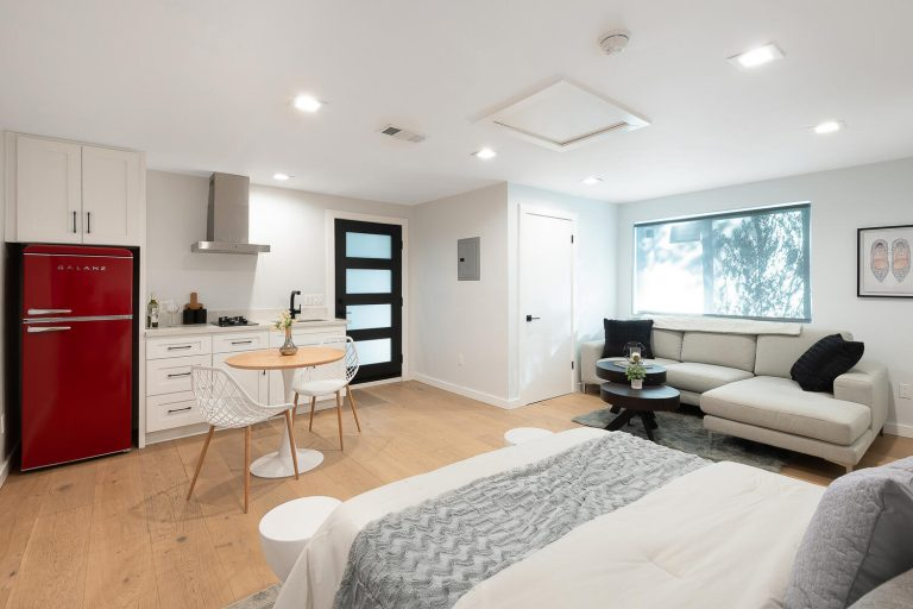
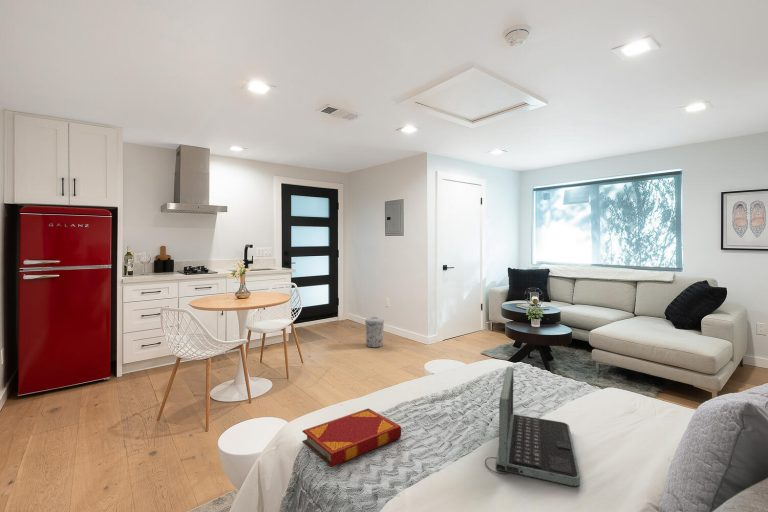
+ trash can [364,316,385,348]
+ laptop [484,366,581,487]
+ hardback book [301,408,402,468]
